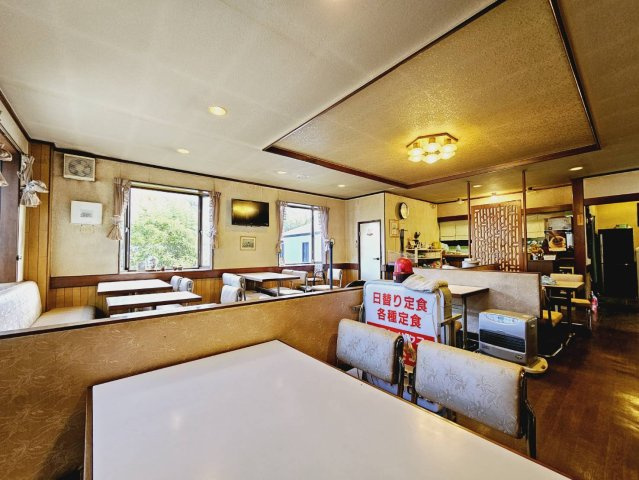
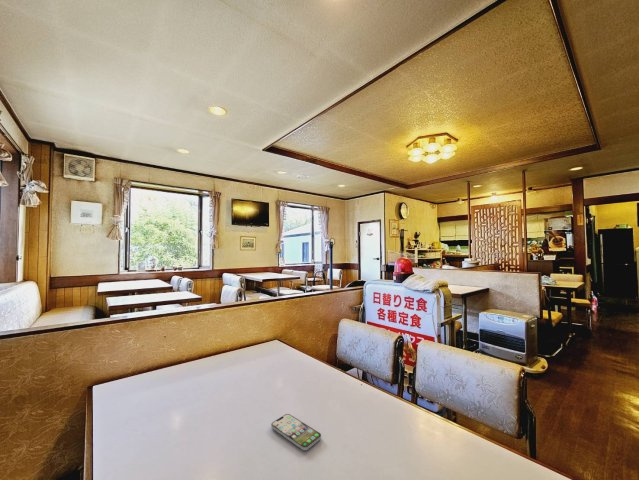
+ smartphone [270,413,322,451]
